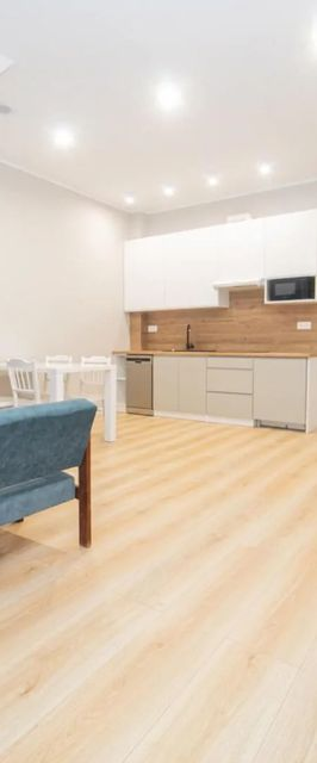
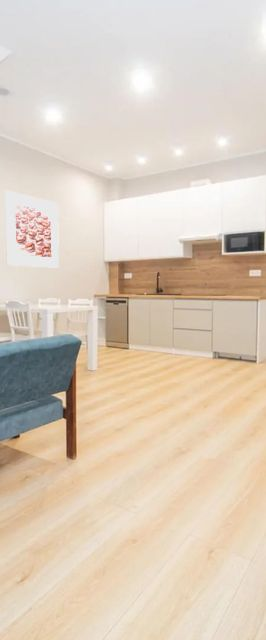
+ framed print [4,190,60,269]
